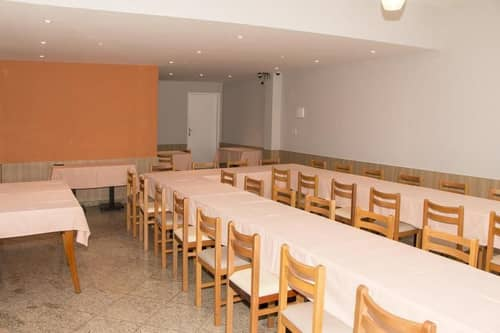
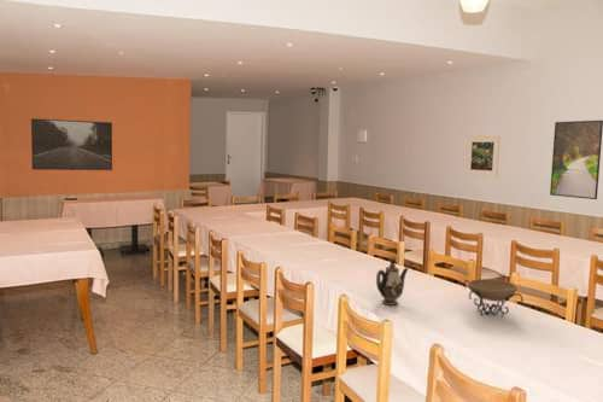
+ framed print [549,120,603,200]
+ decorative bowl [462,278,525,319]
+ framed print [464,134,502,179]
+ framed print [30,117,113,171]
+ teapot [375,256,410,307]
